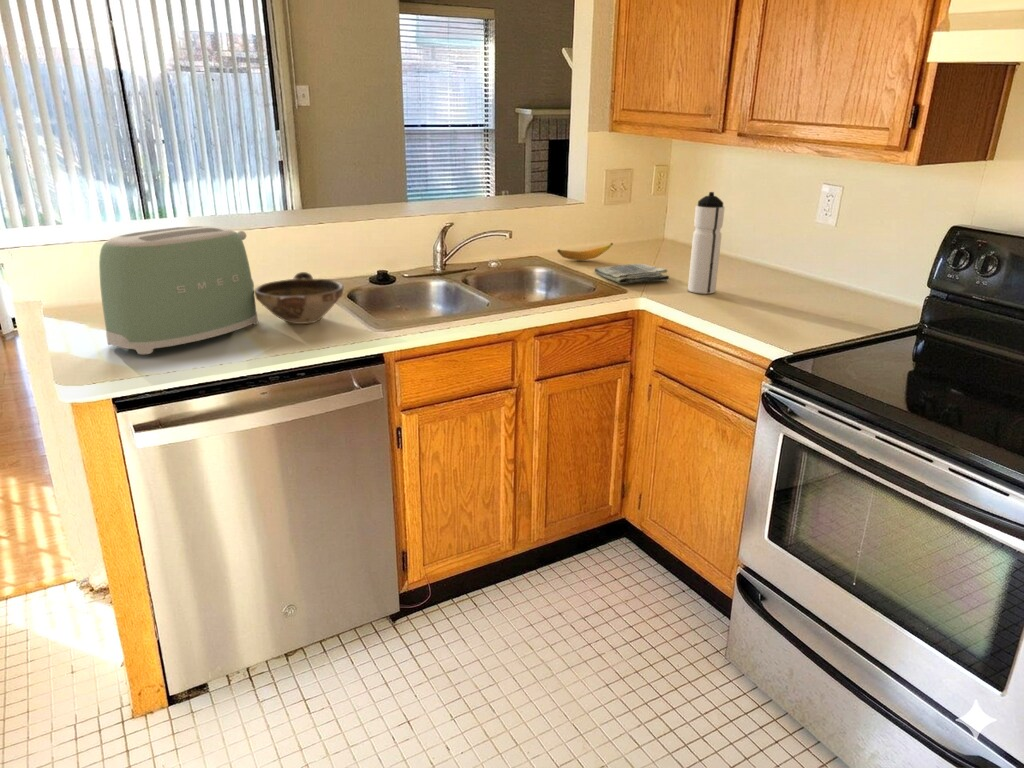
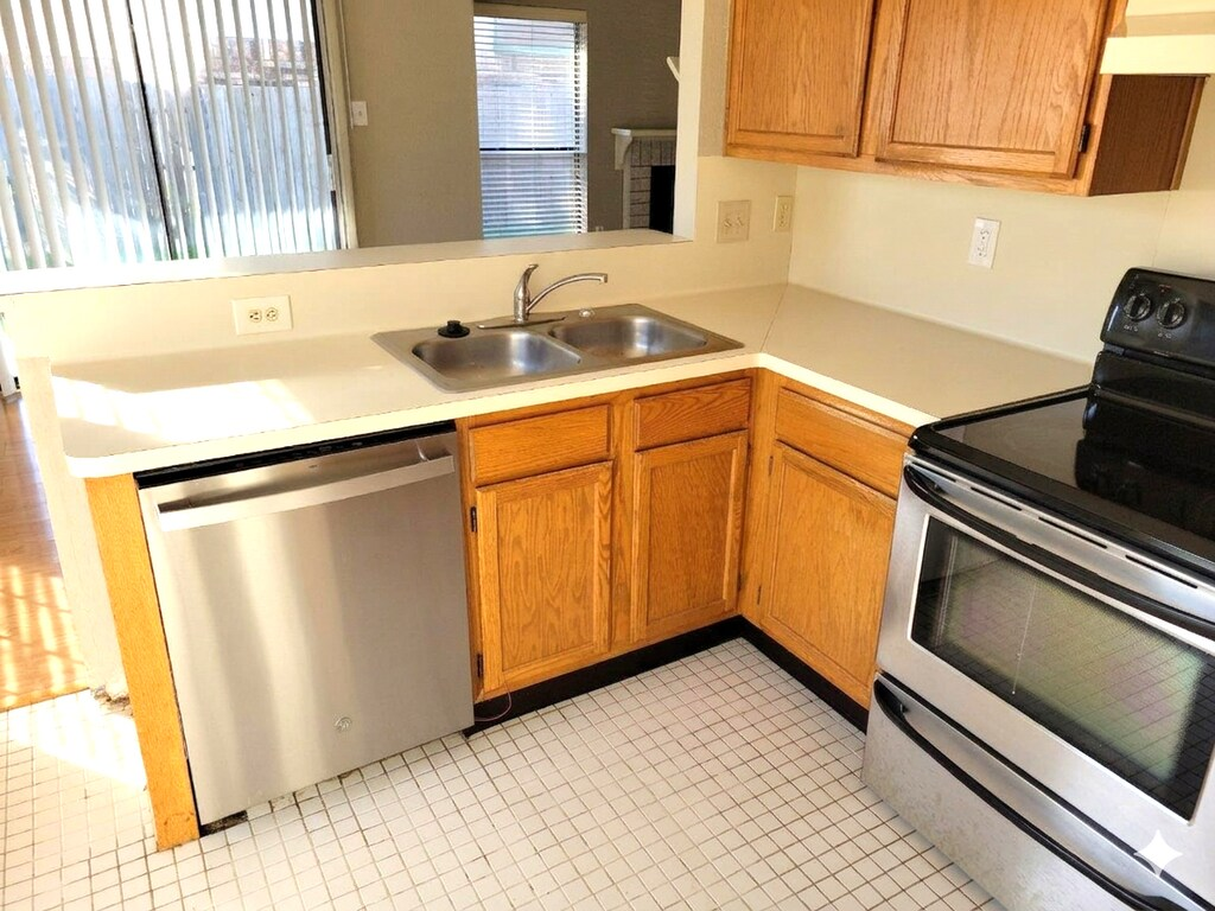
- banana [556,242,614,261]
- toaster [98,225,259,355]
- water bottle [687,191,726,295]
- dish towel [593,263,670,285]
- bowl [254,271,345,325]
